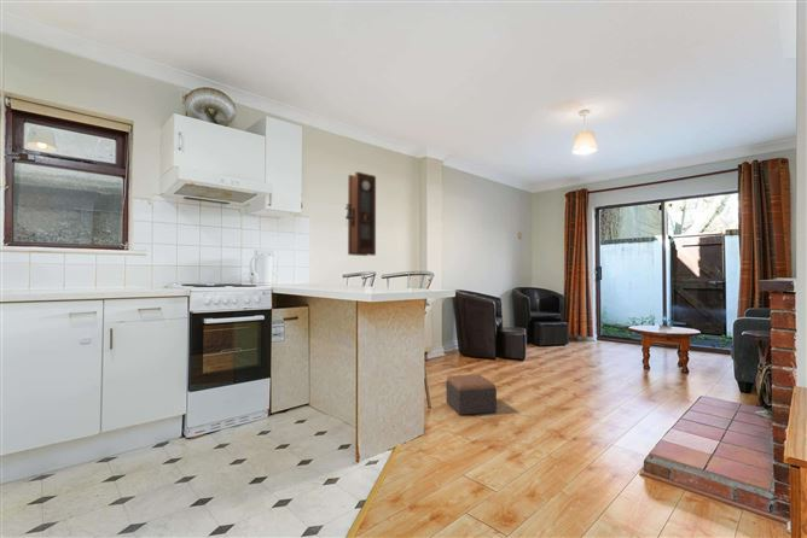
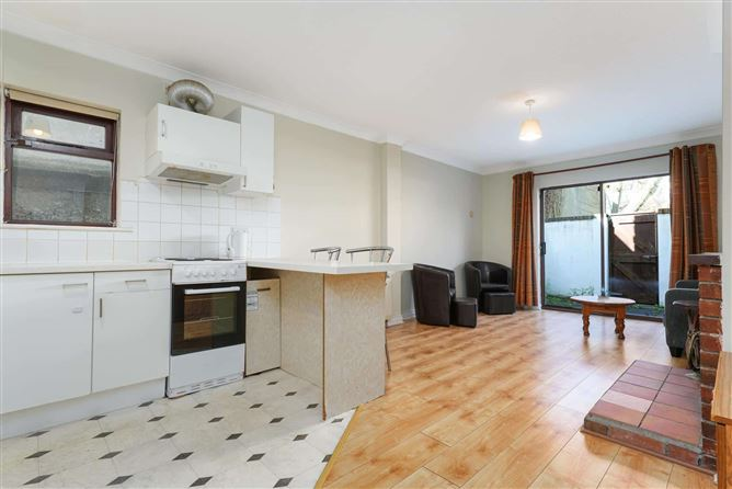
- footstool [445,373,498,416]
- pendulum clock [344,171,377,257]
